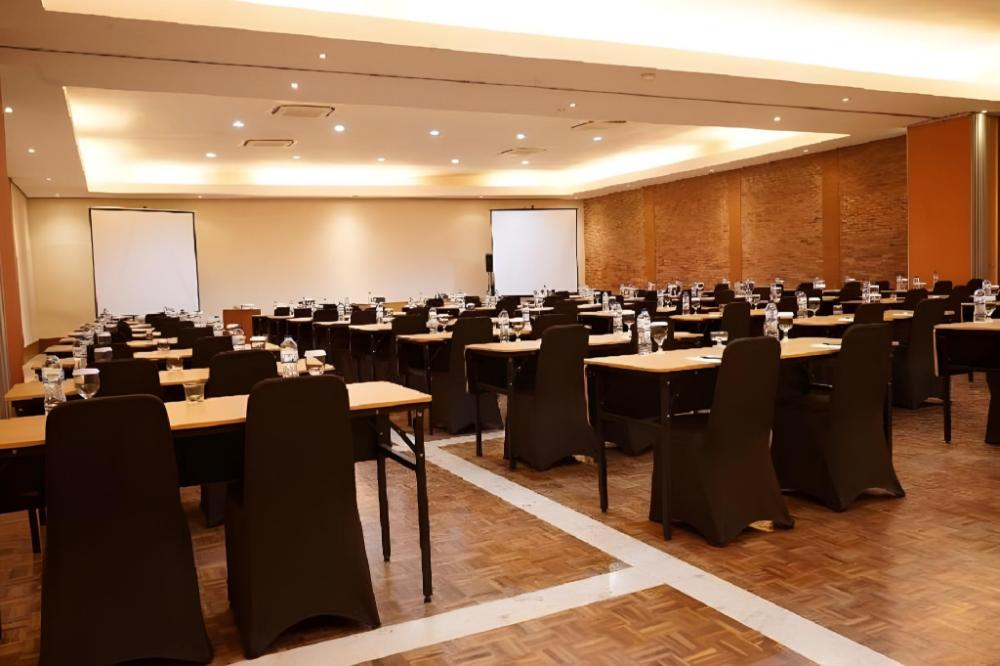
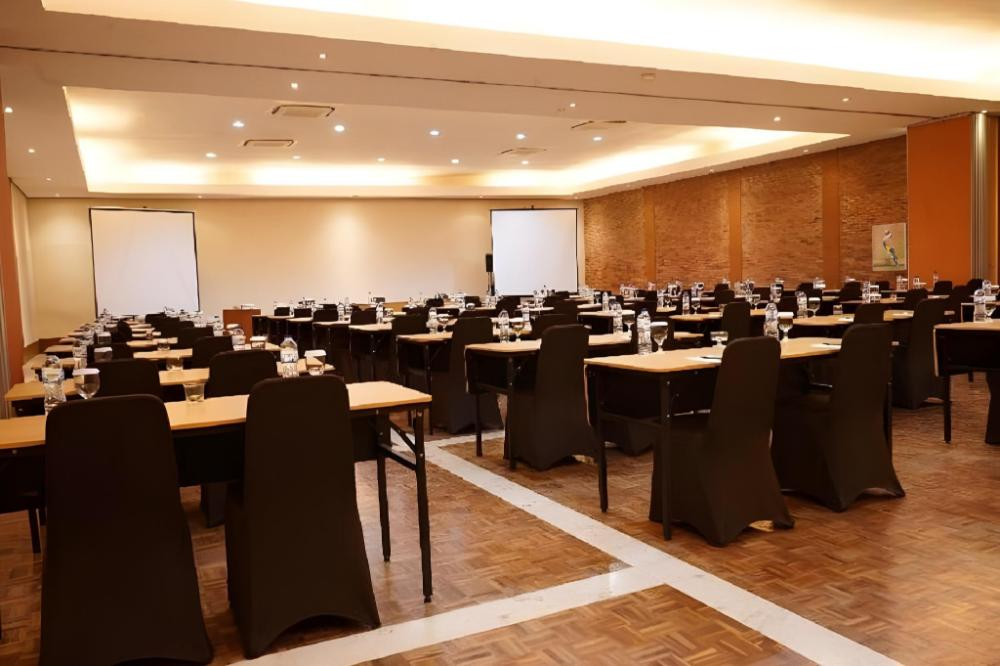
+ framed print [871,222,907,272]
